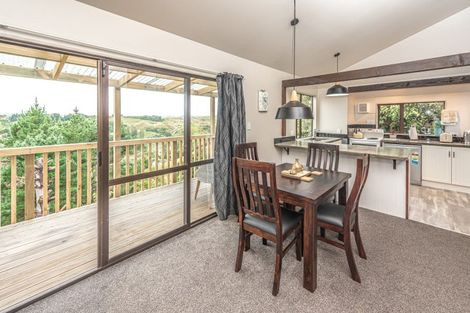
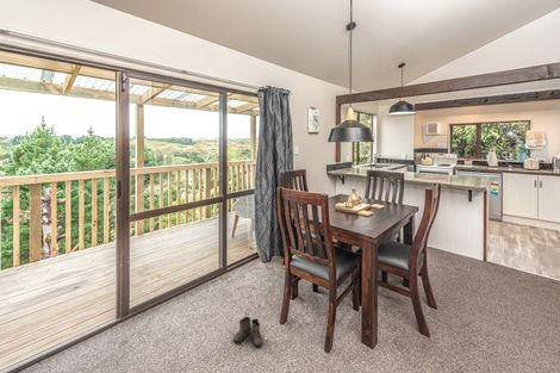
+ boots [232,316,263,348]
